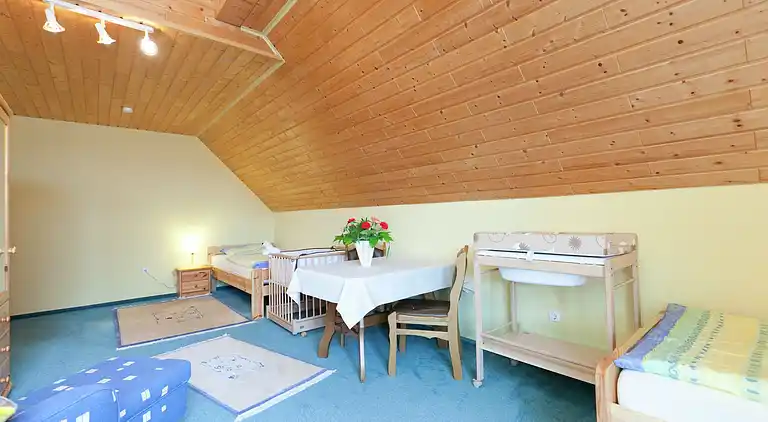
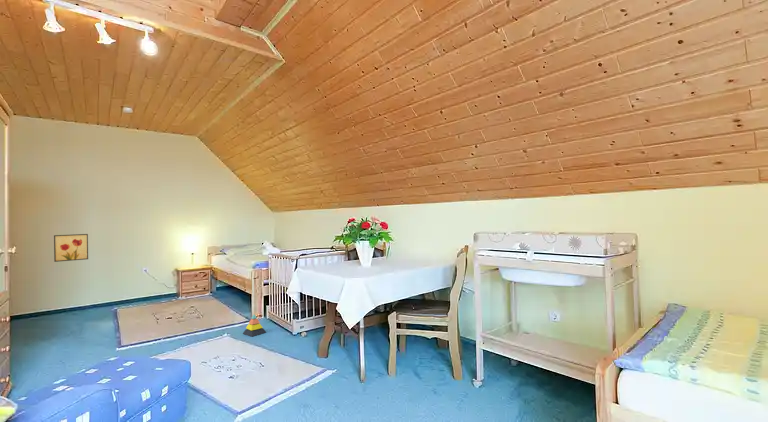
+ stacking toy [242,314,267,338]
+ wall art [53,233,89,263]
